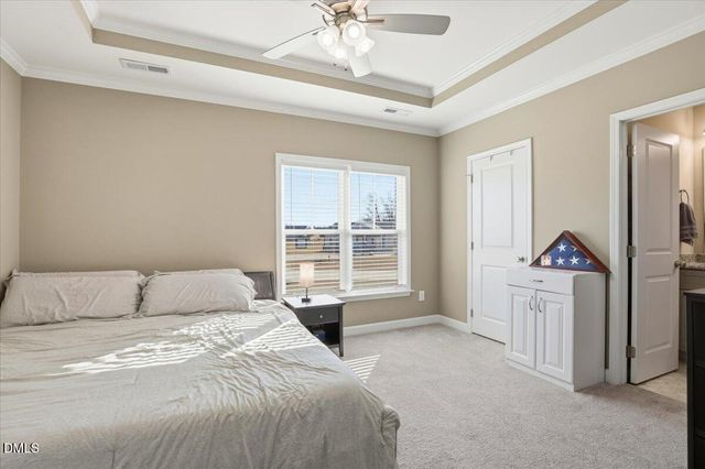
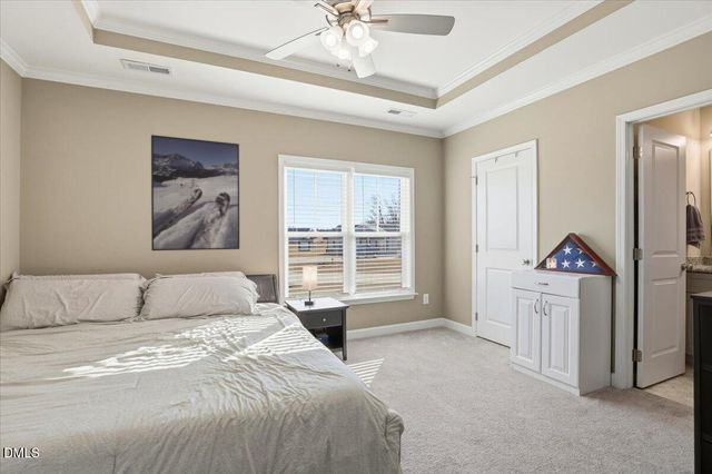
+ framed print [150,134,240,251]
